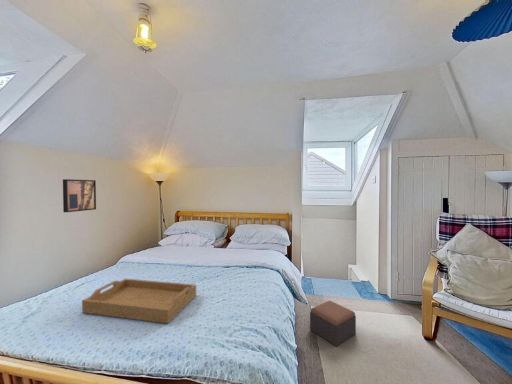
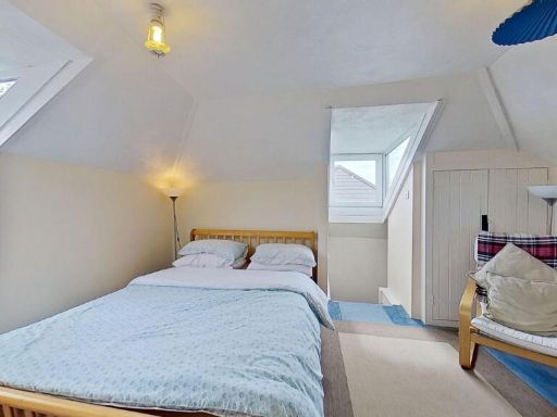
- wall art [62,178,97,213]
- footstool [309,300,357,347]
- serving tray [81,278,197,325]
